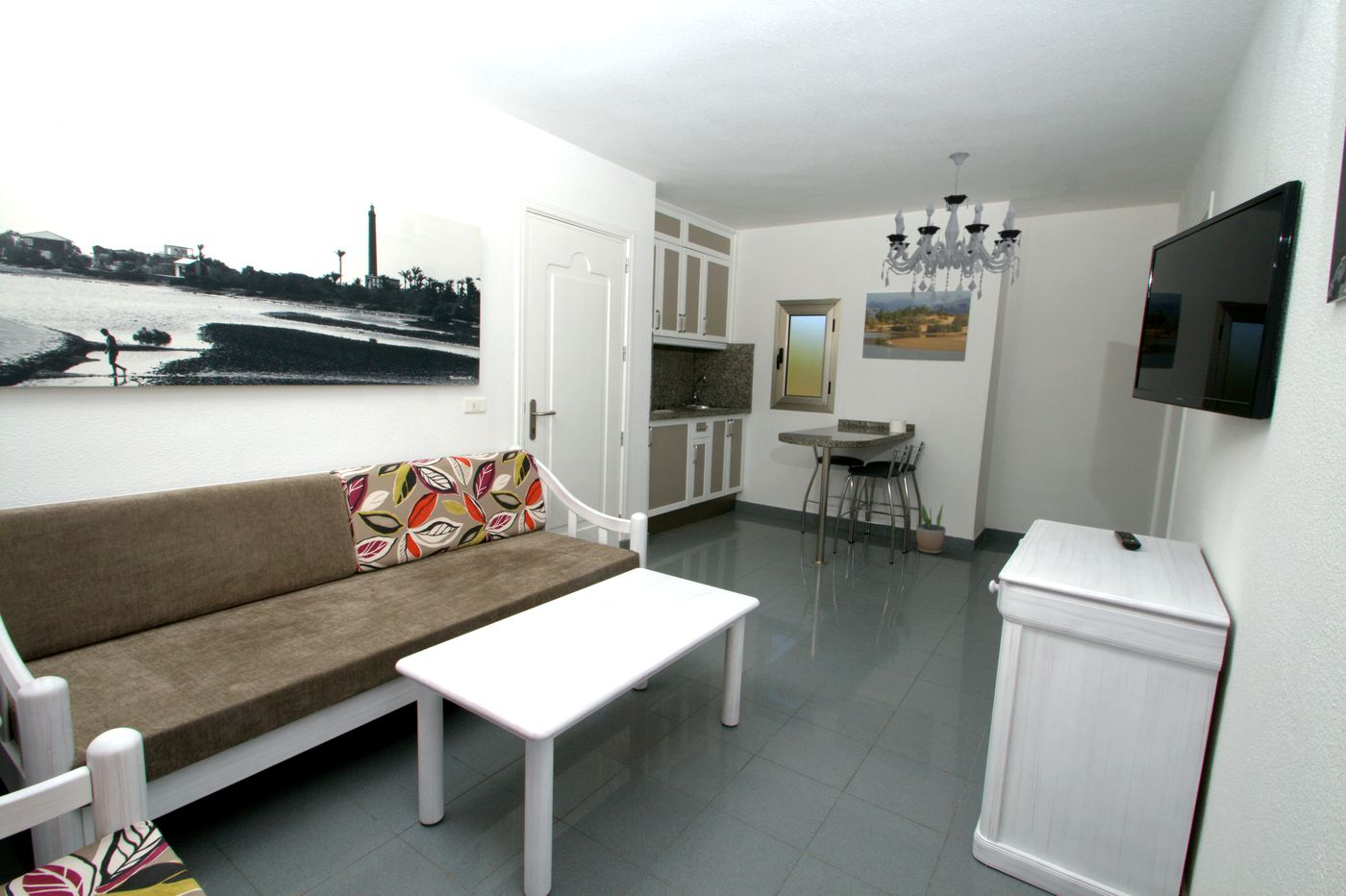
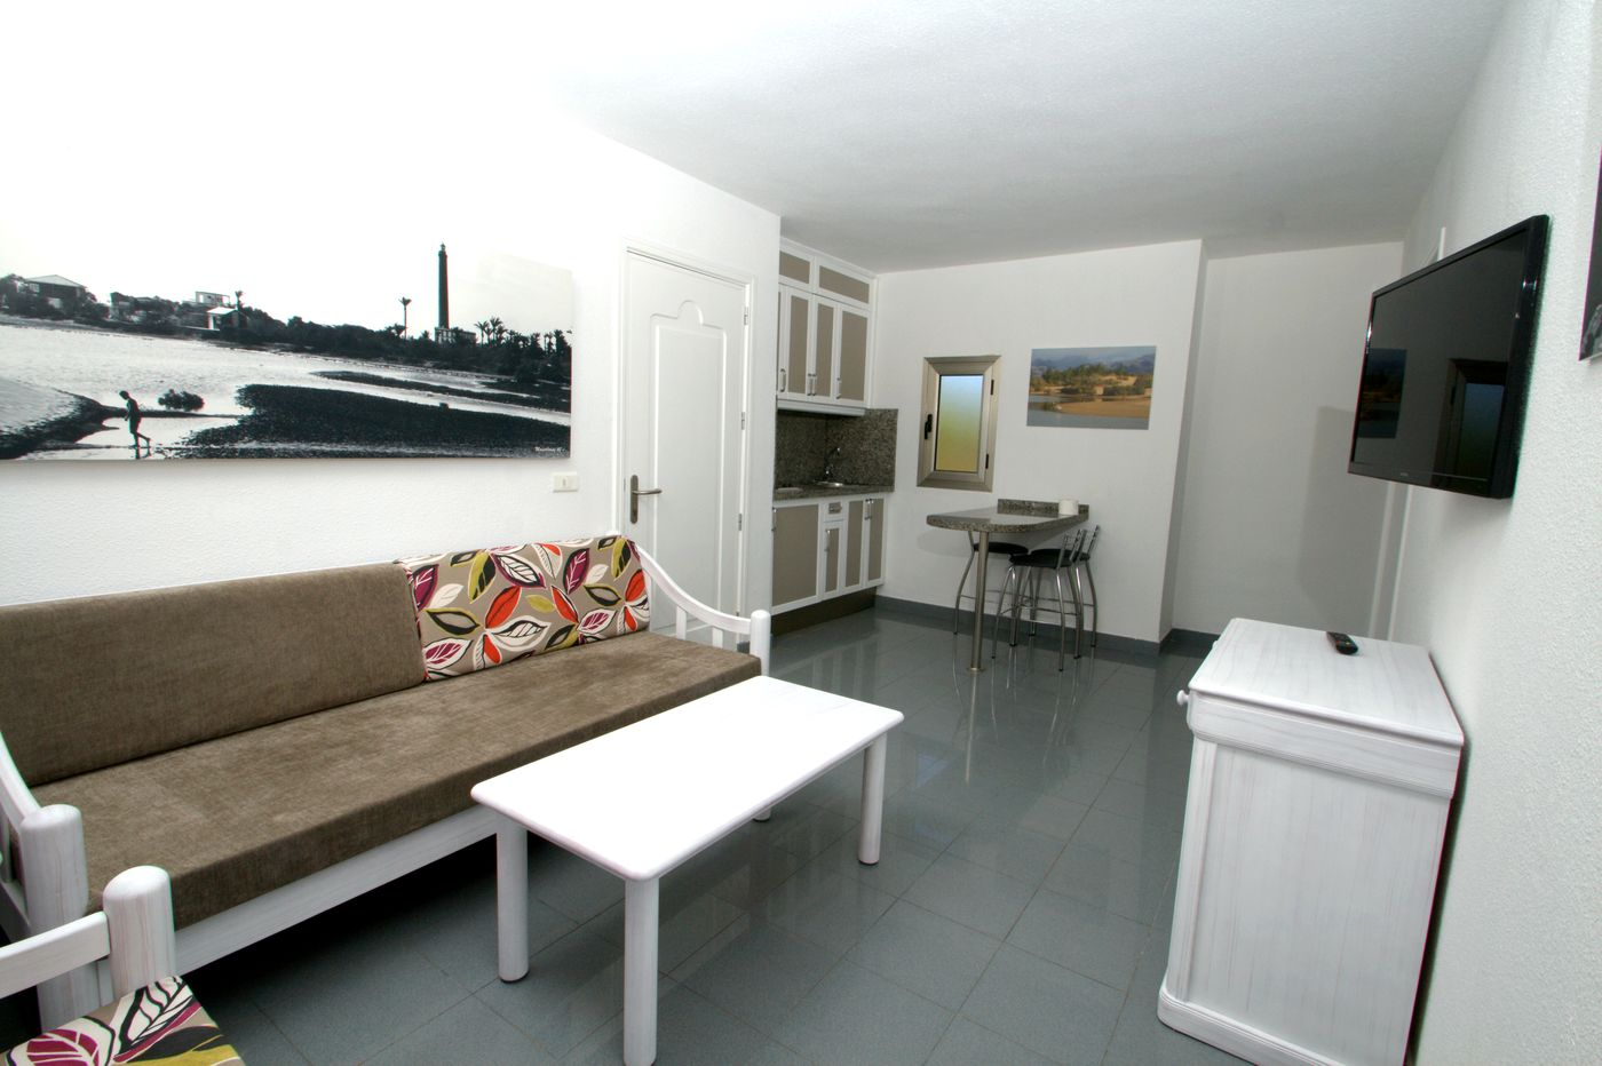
- potted plant [915,503,947,555]
- chandelier [880,151,1023,304]
